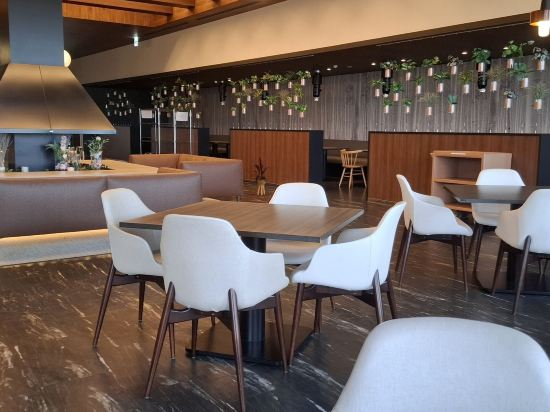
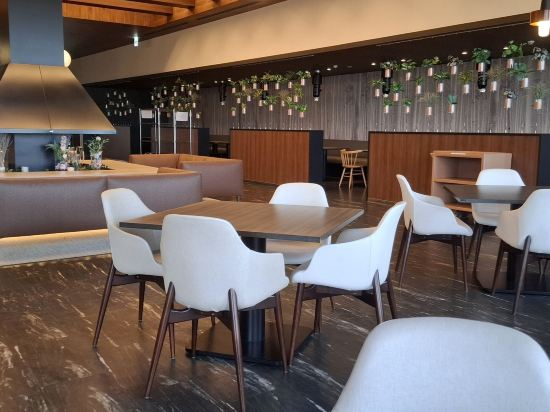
- house plant [250,156,271,196]
